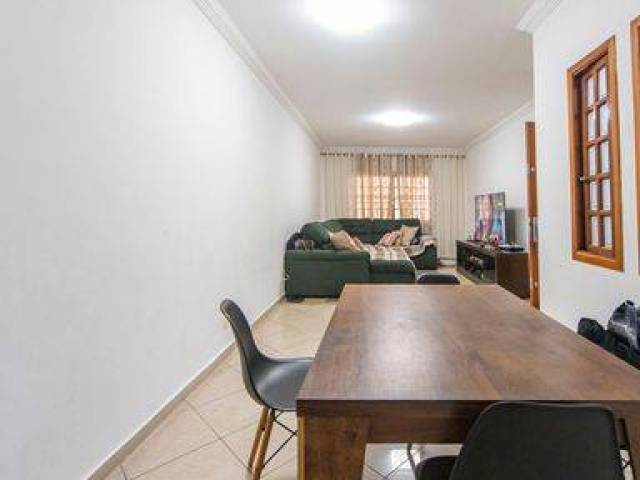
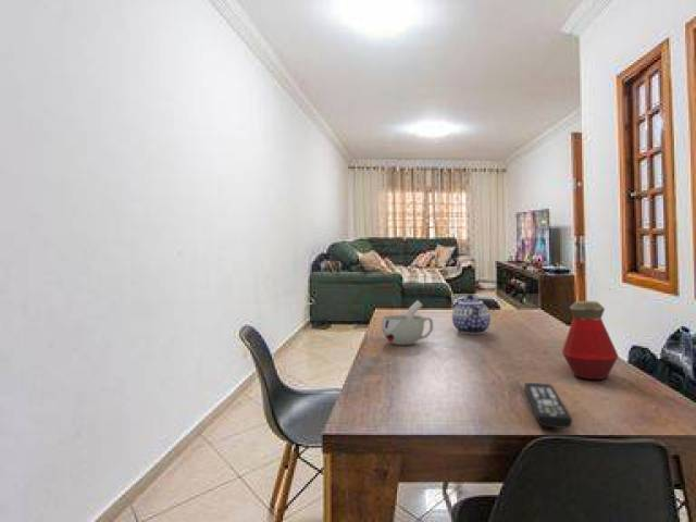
+ bottle [561,300,620,381]
+ teapot [451,294,492,335]
+ remote control [523,382,573,430]
+ cup [381,299,434,346]
